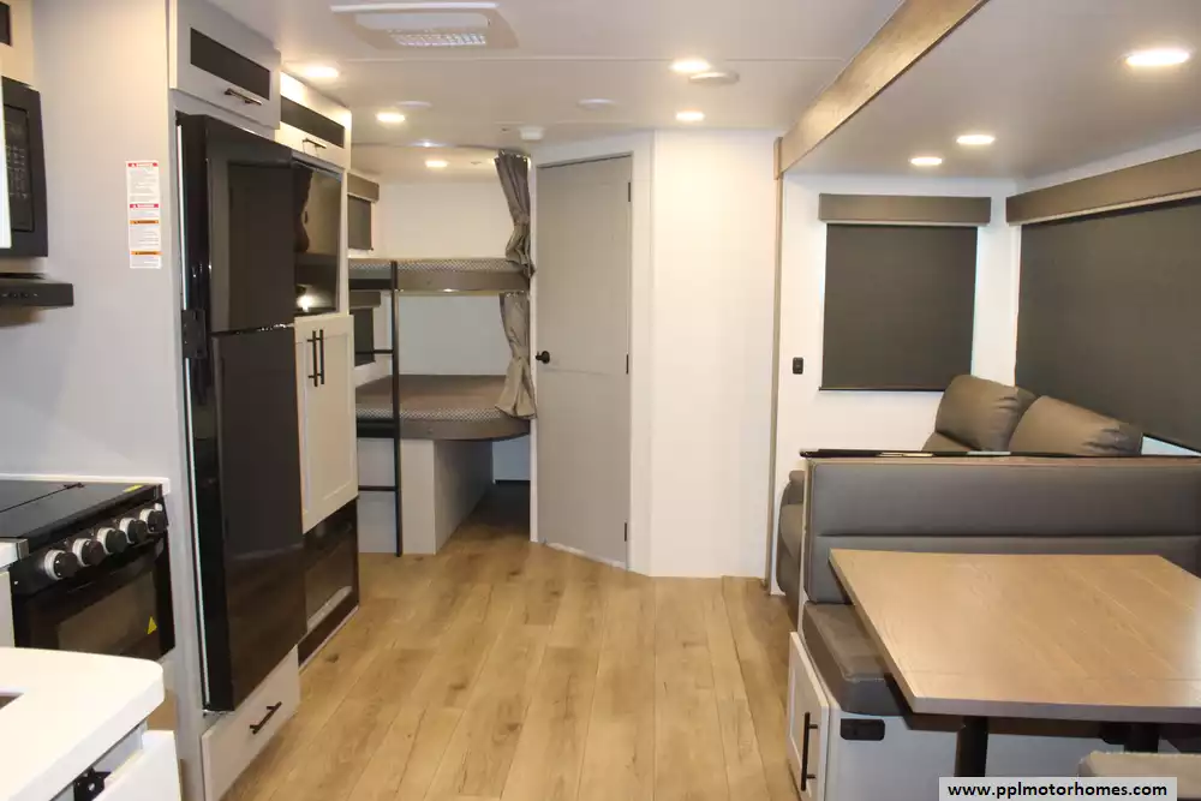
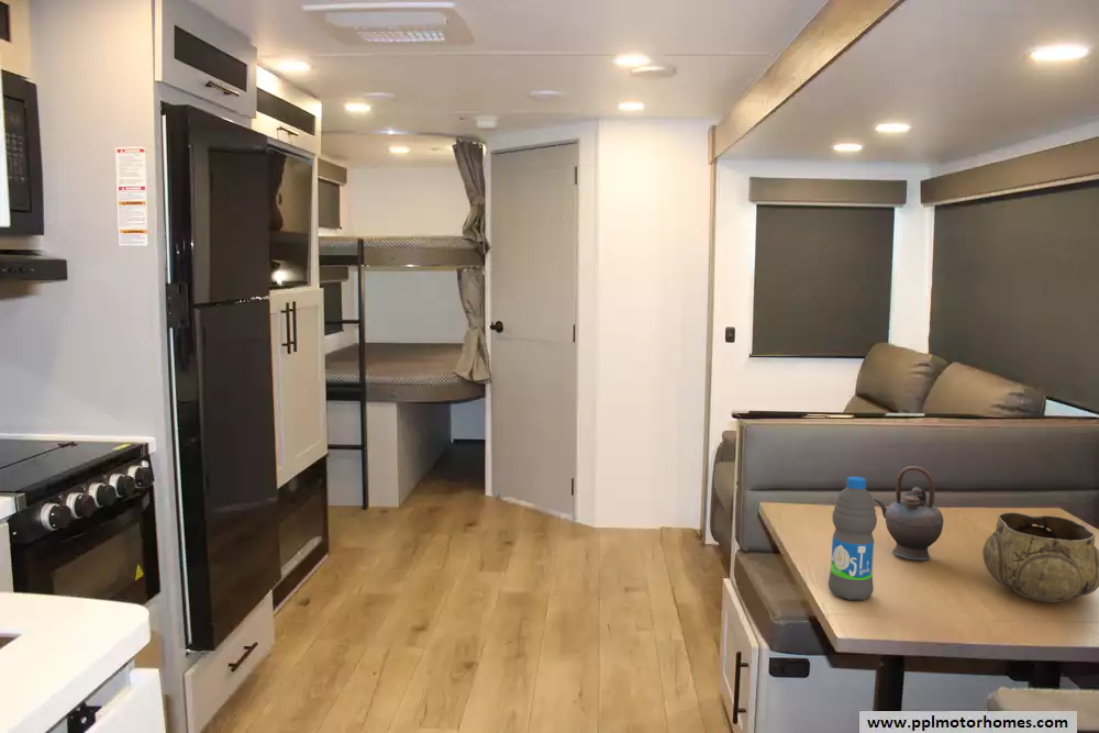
+ decorative bowl [981,511,1099,603]
+ teapot [874,465,944,562]
+ water bottle [828,476,878,601]
